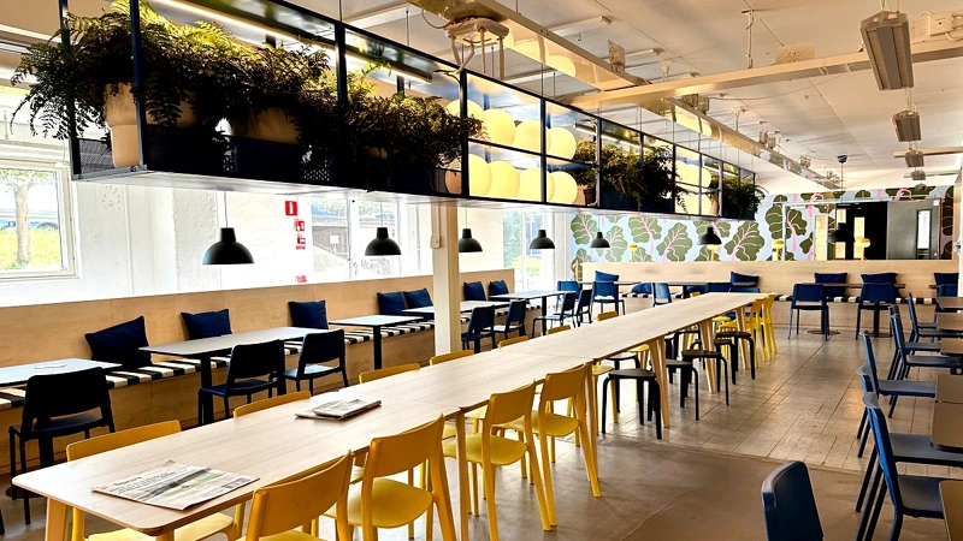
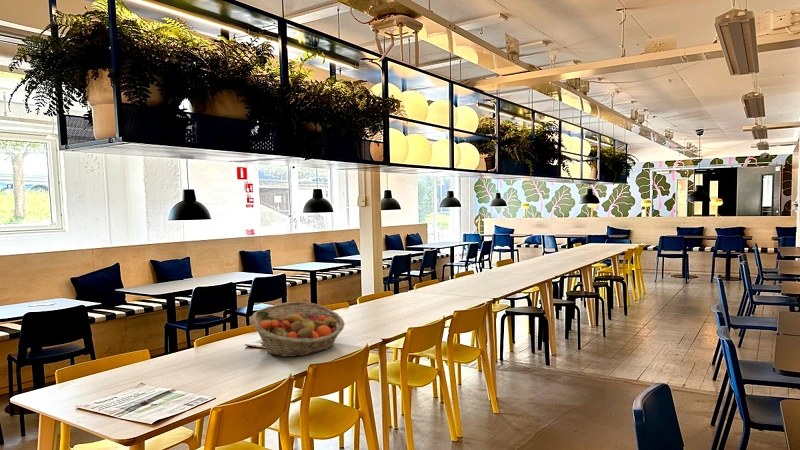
+ fruit basket [250,301,346,358]
